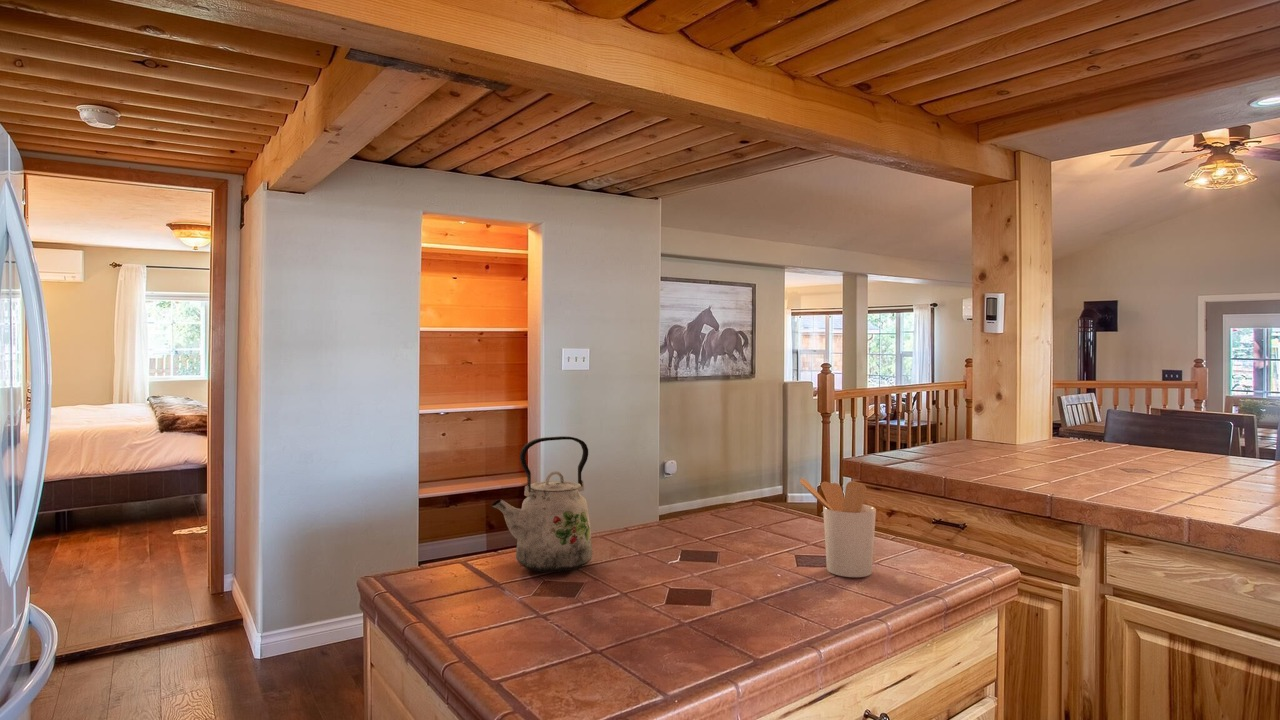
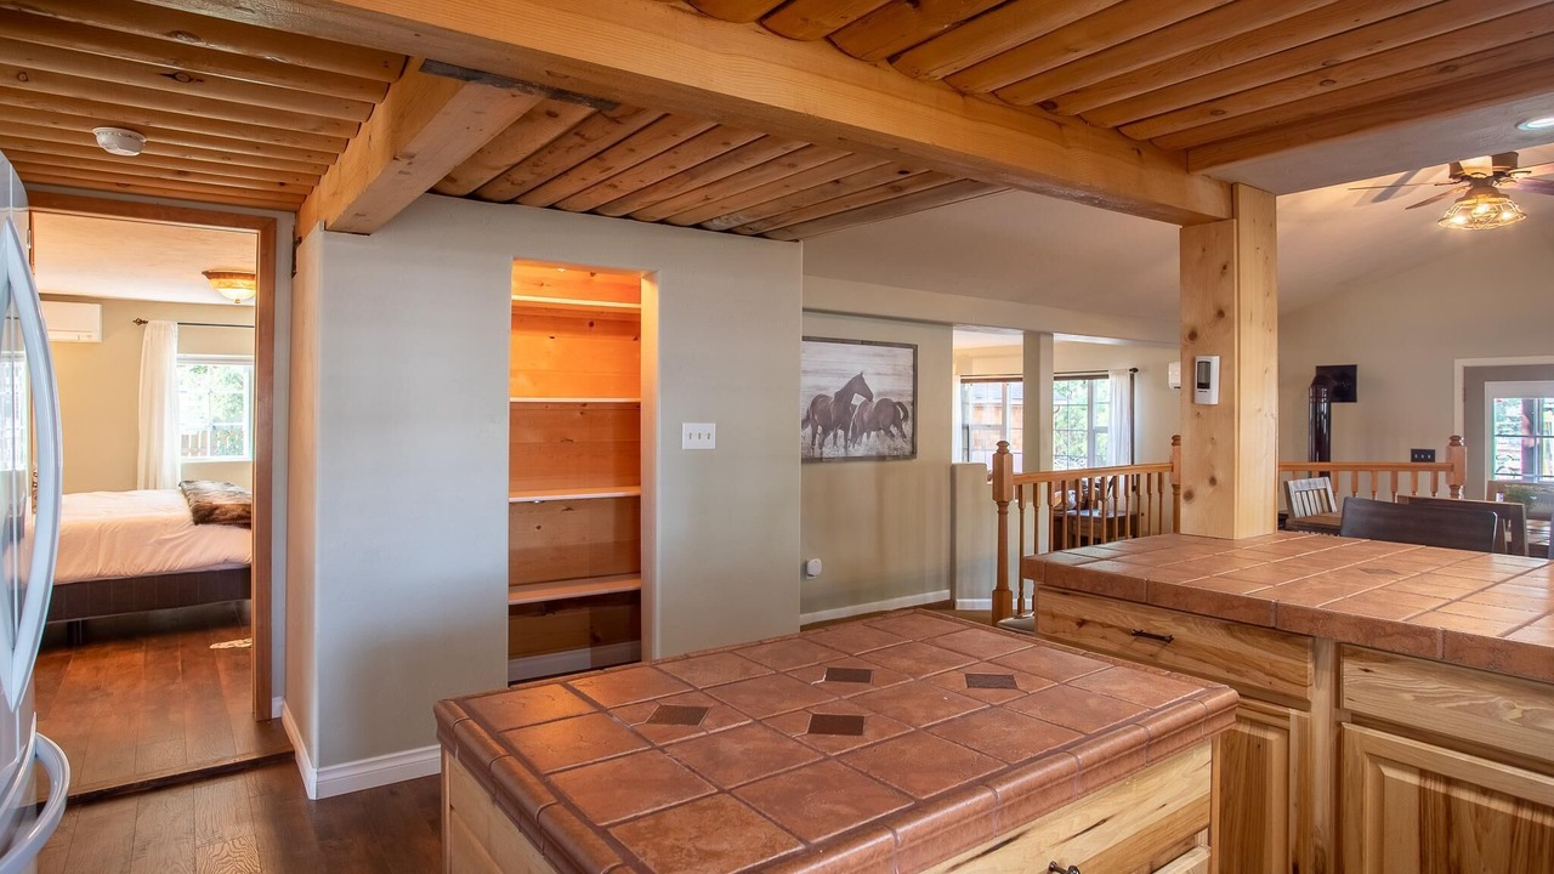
- utensil holder [799,477,877,578]
- kettle [491,435,593,573]
